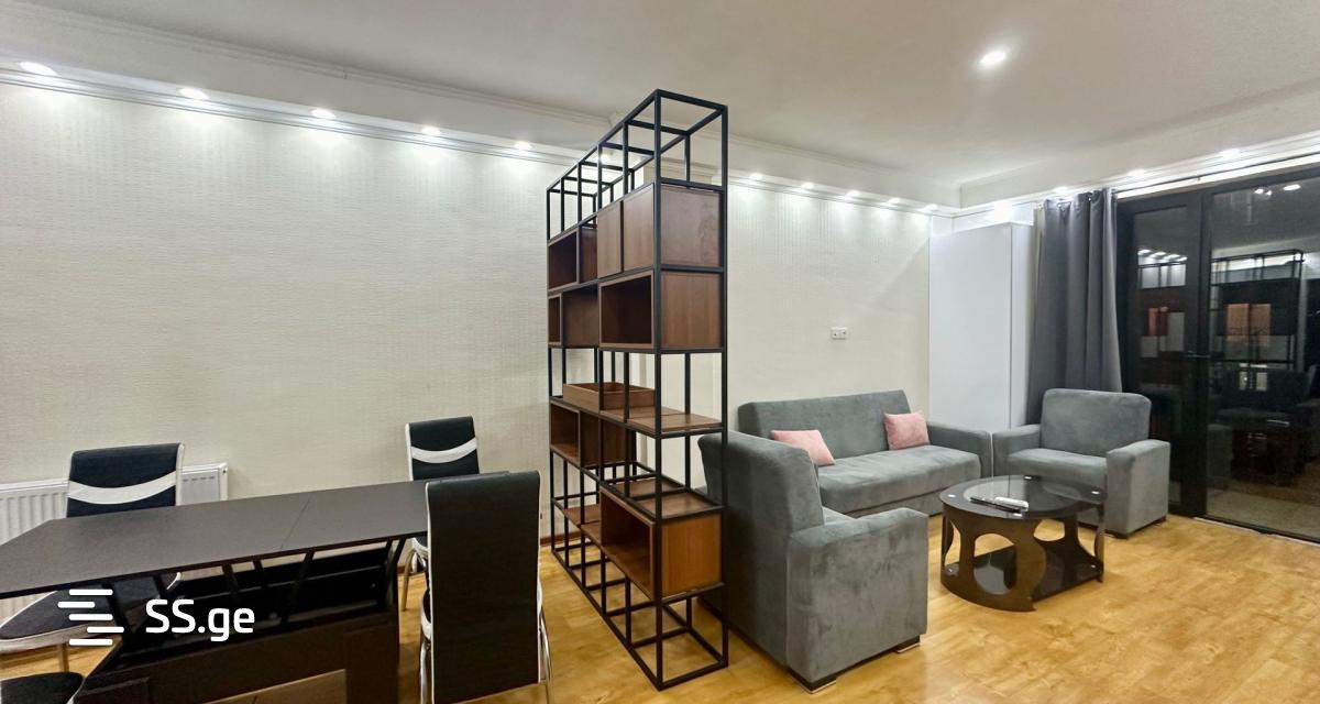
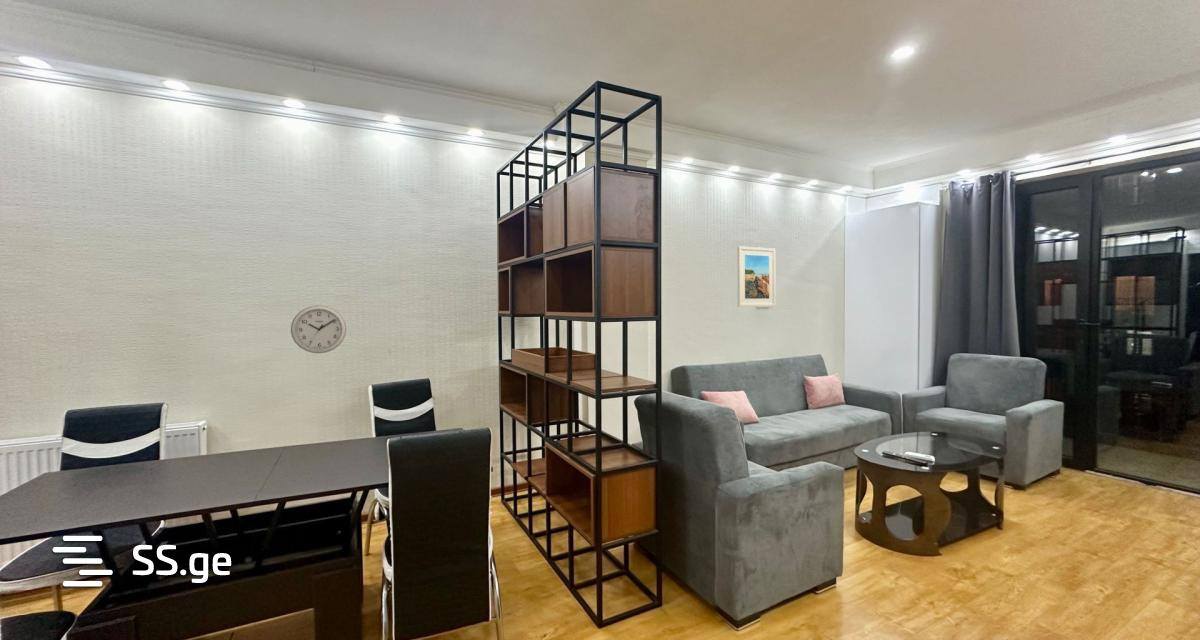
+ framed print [736,245,776,308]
+ wall clock [290,304,347,354]
